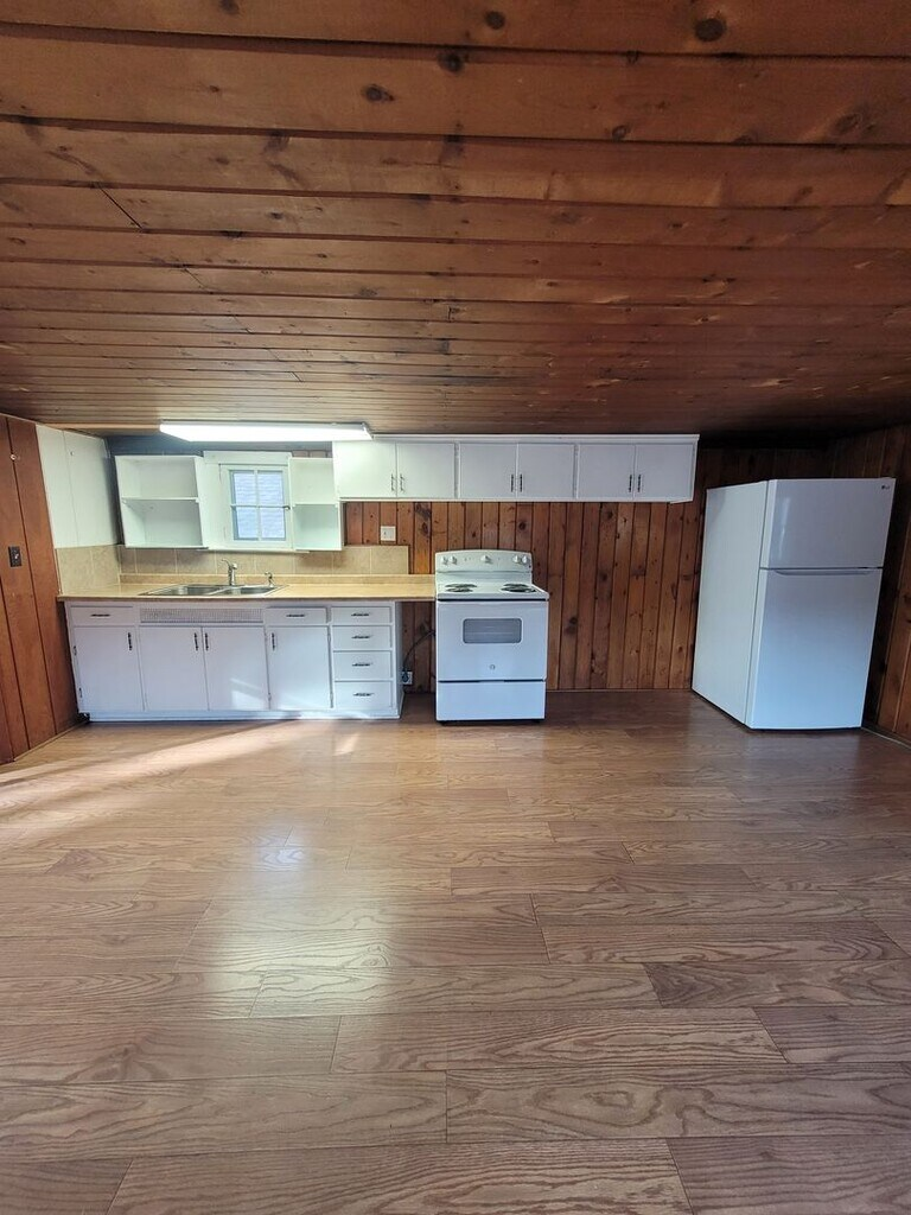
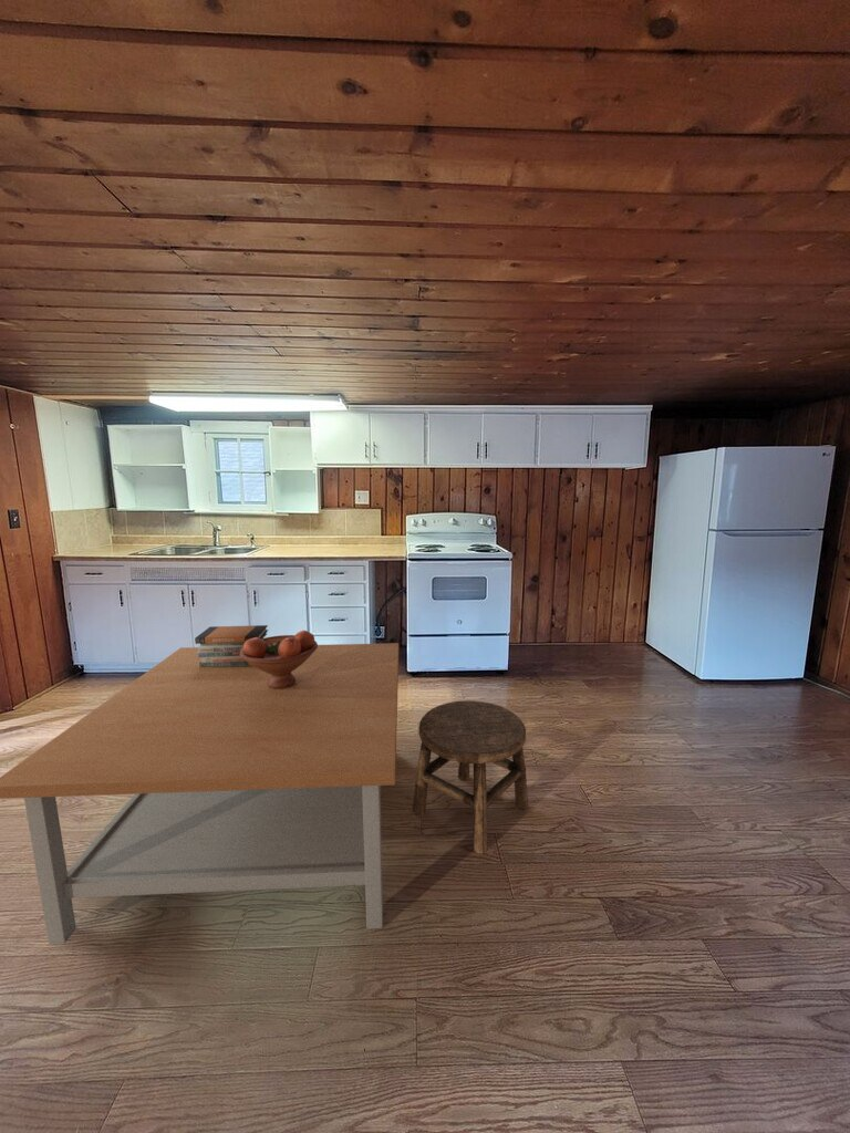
+ stool [412,699,529,854]
+ book stack [194,624,269,667]
+ fruit bowl [240,630,319,689]
+ coffee table [0,642,400,945]
